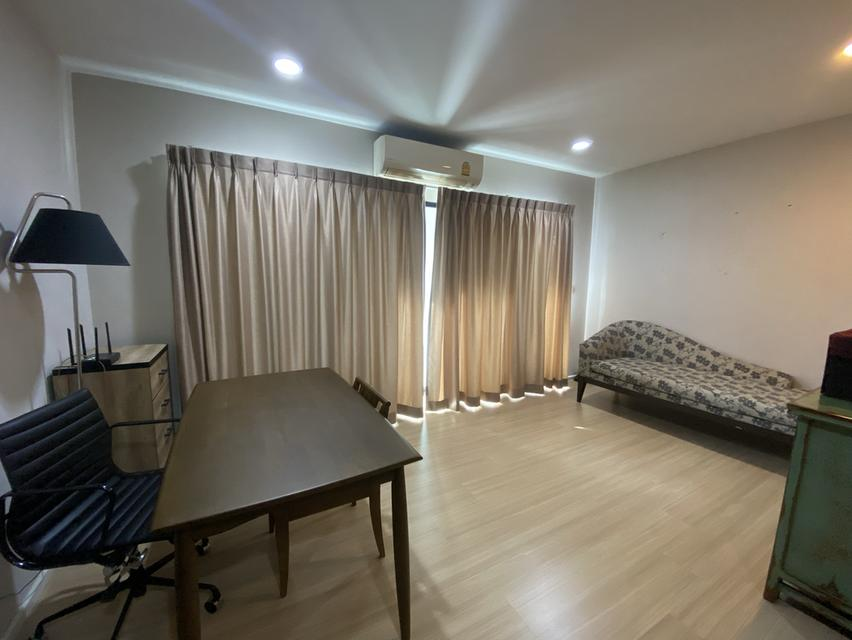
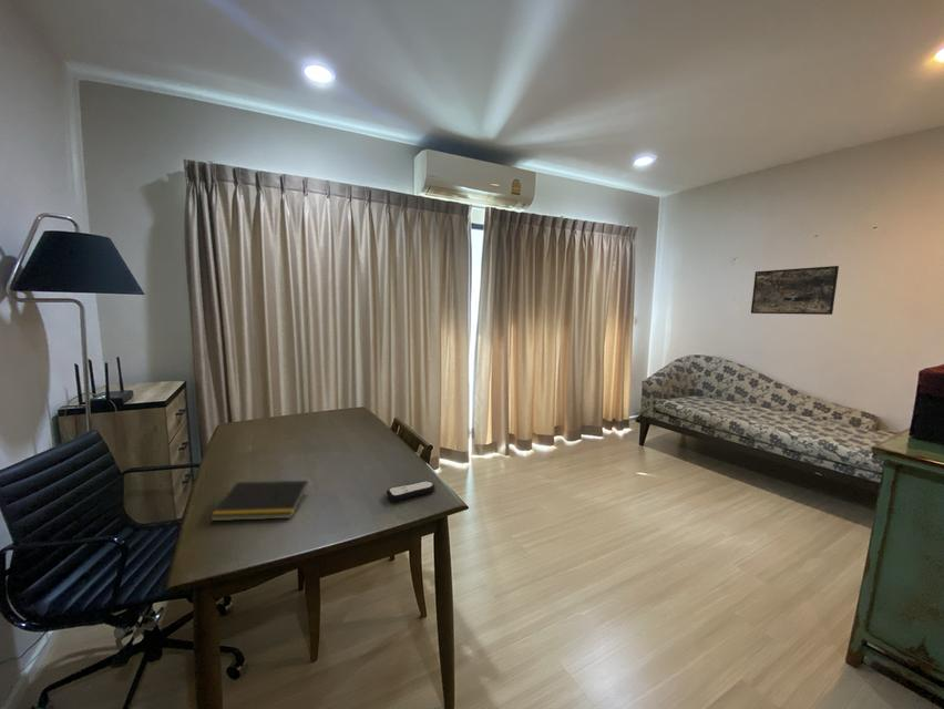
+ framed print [750,265,840,316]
+ notepad [209,480,309,522]
+ remote control [386,480,437,502]
